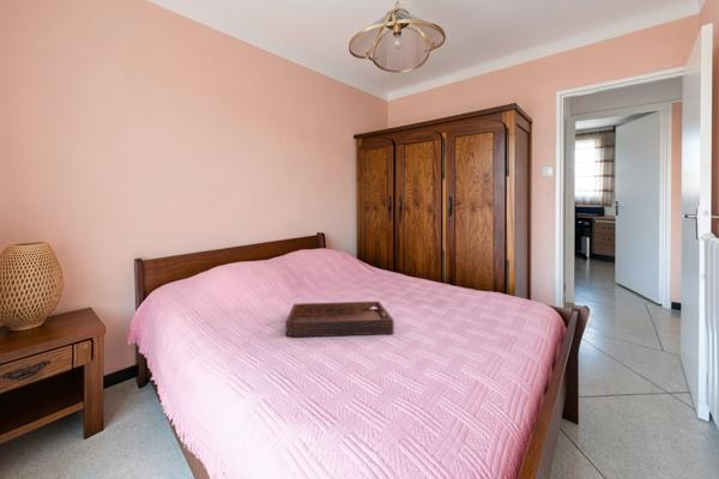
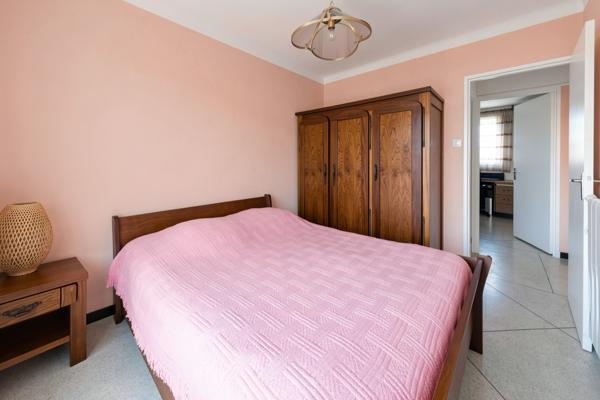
- serving tray [285,301,394,339]
